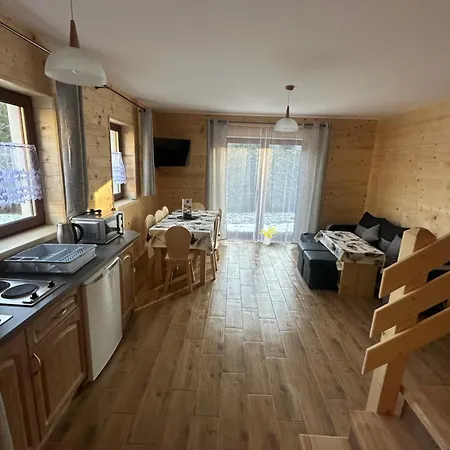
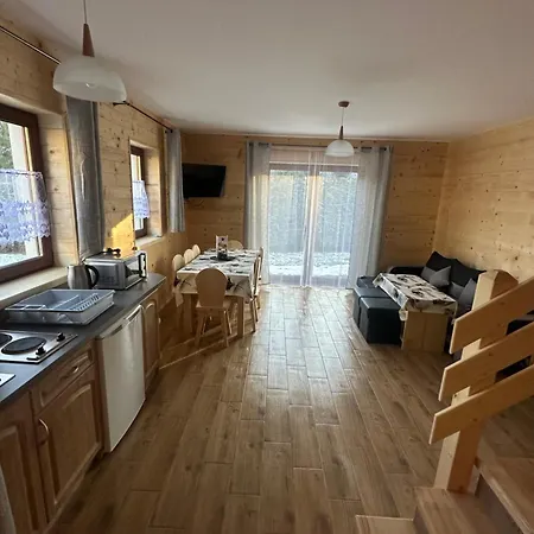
- potted plant [258,225,281,246]
